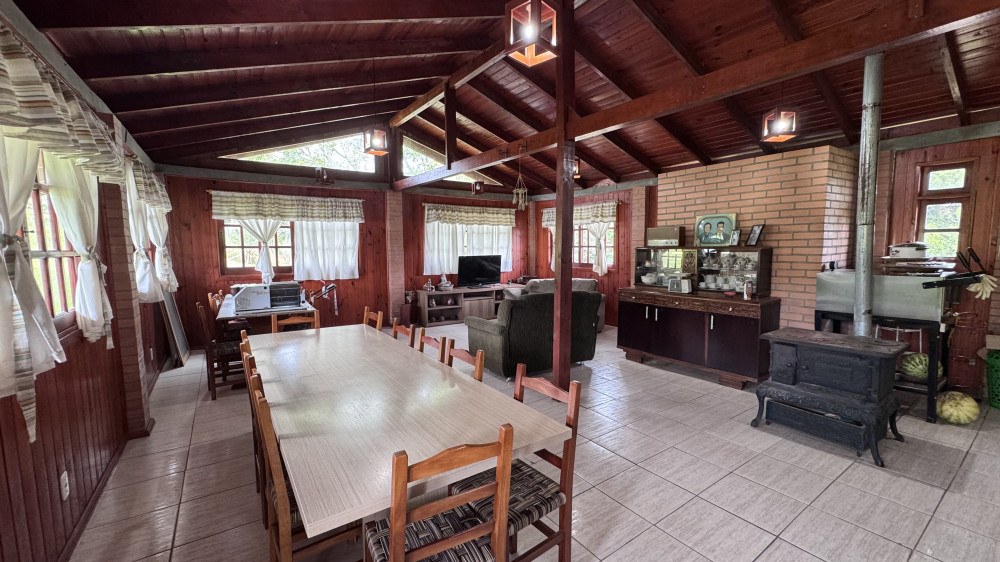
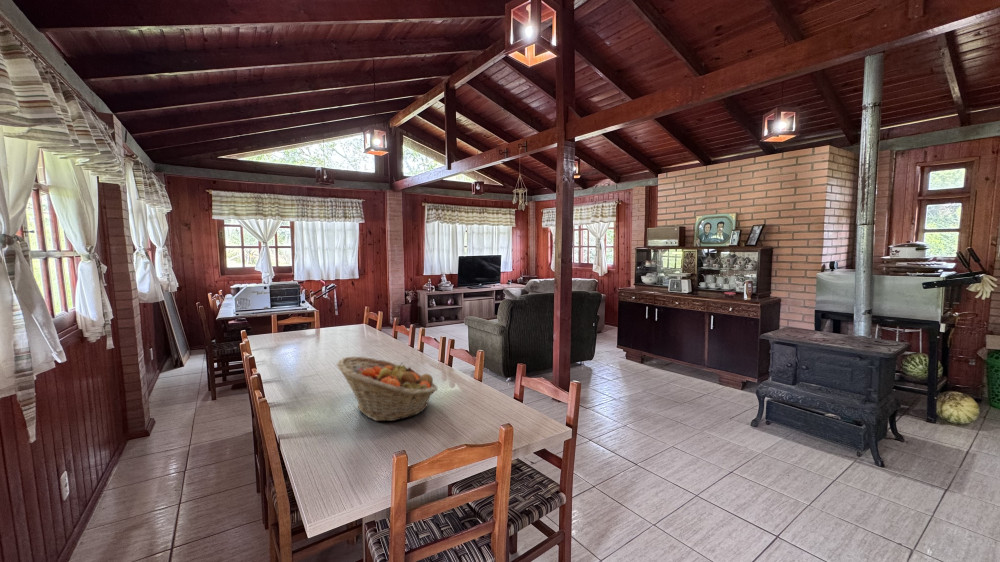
+ fruit basket [336,356,439,422]
